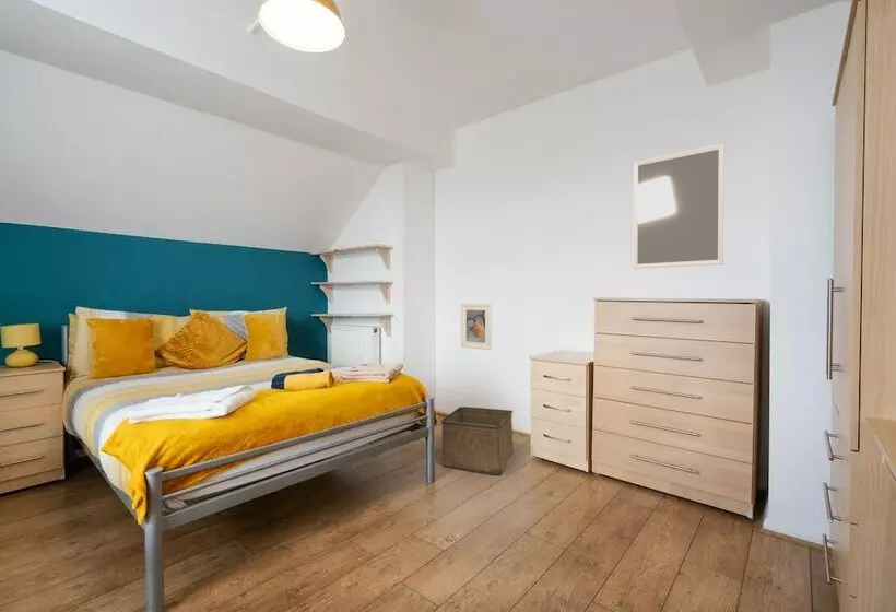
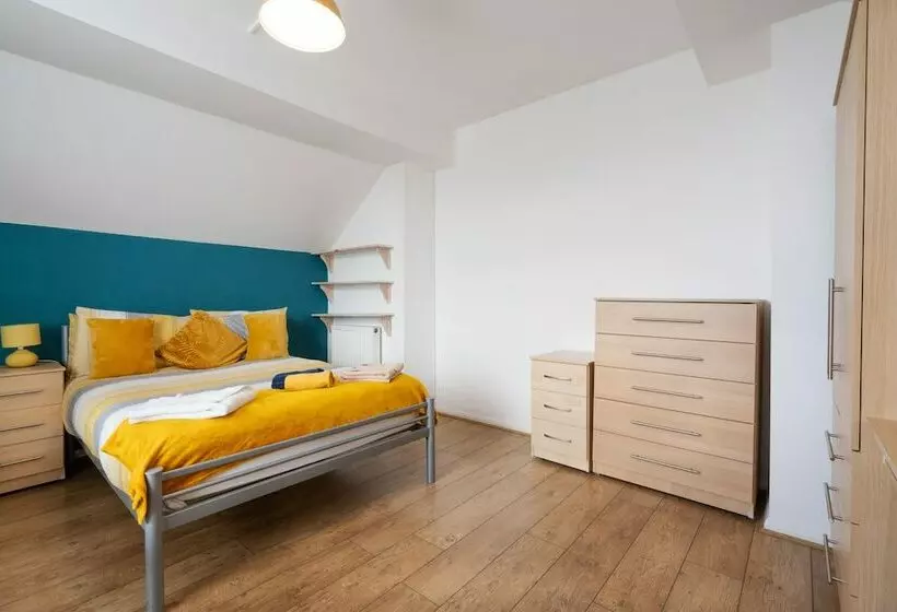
- storage bin [439,405,515,476]
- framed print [460,303,493,351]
- home mirror [632,143,726,270]
